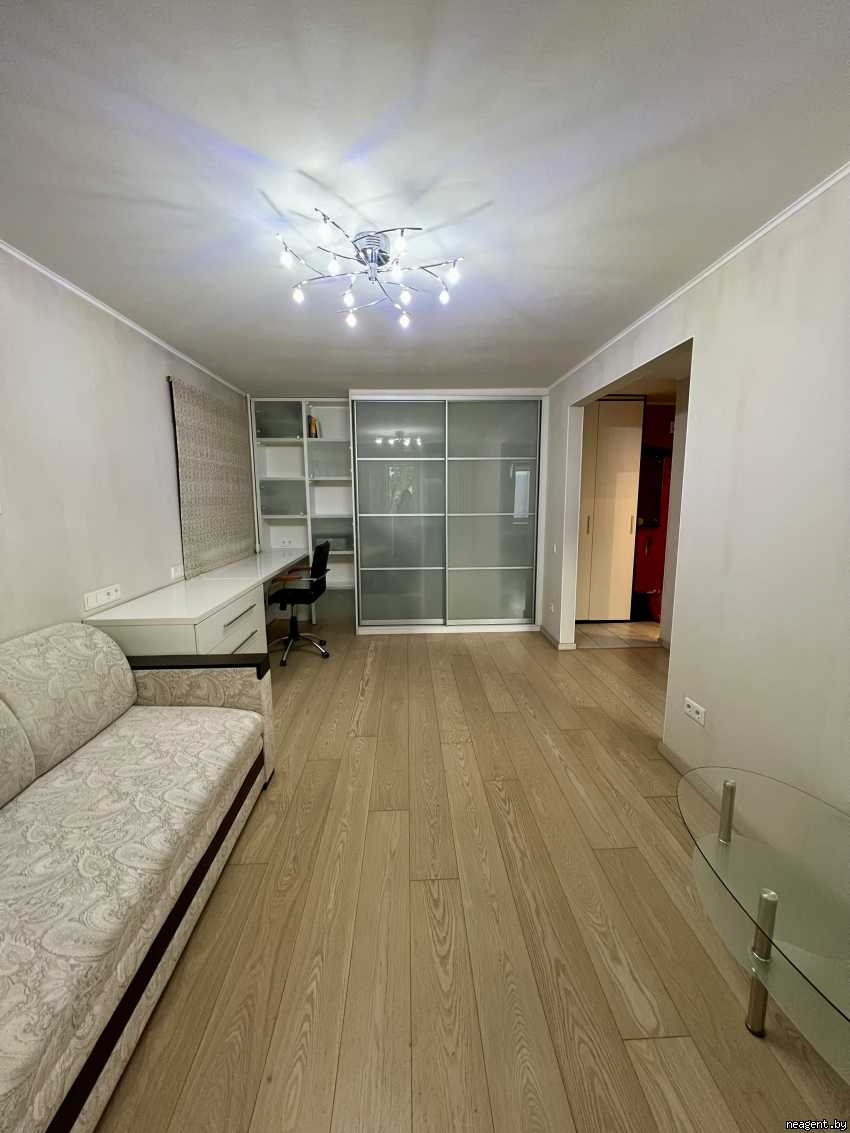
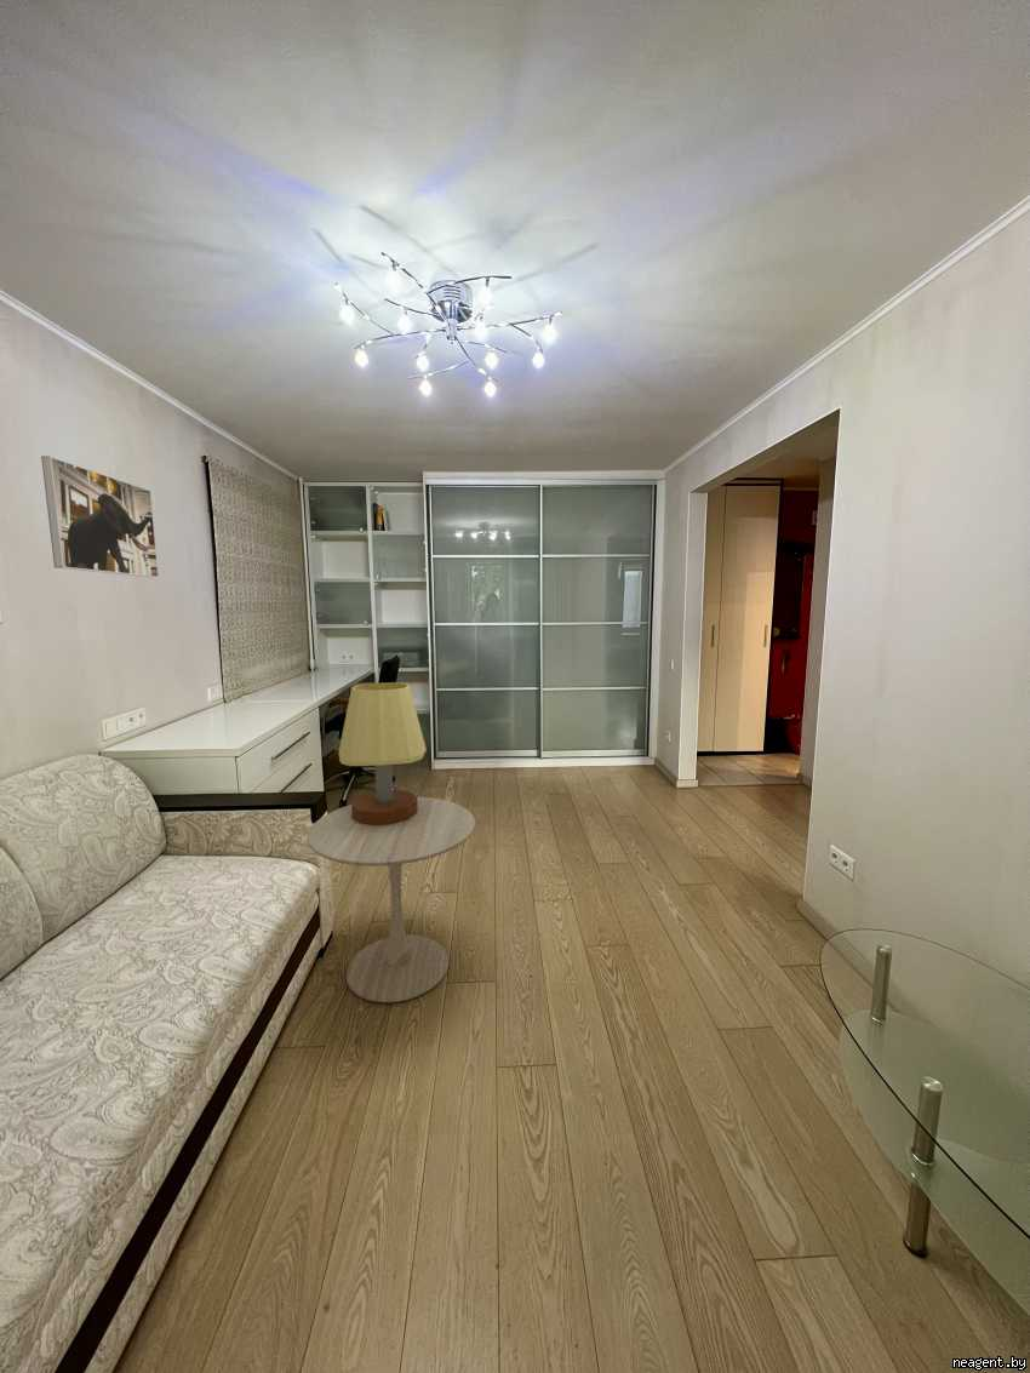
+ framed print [40,454,160,578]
+ table lamp [338,681,428,825]
+ side table [305,796,476,1003]
